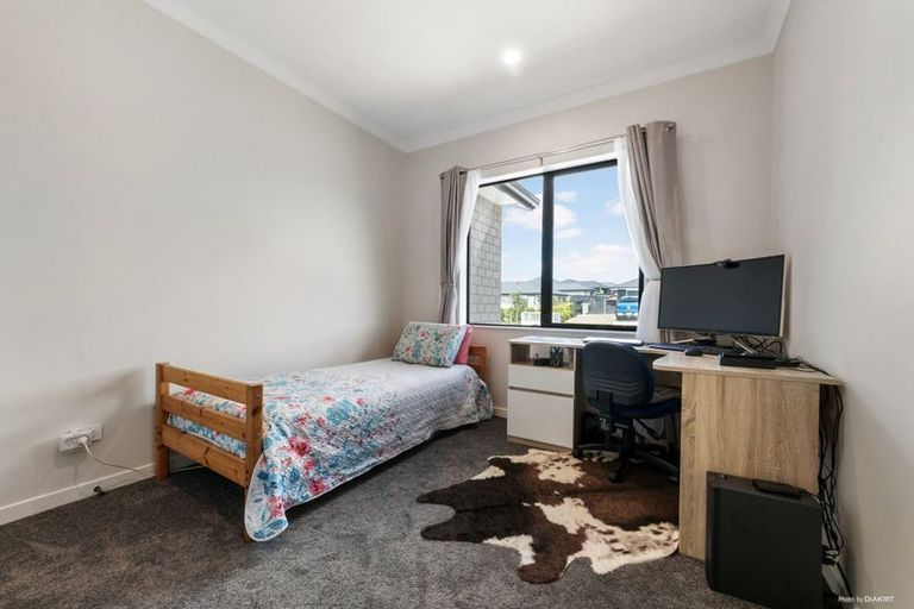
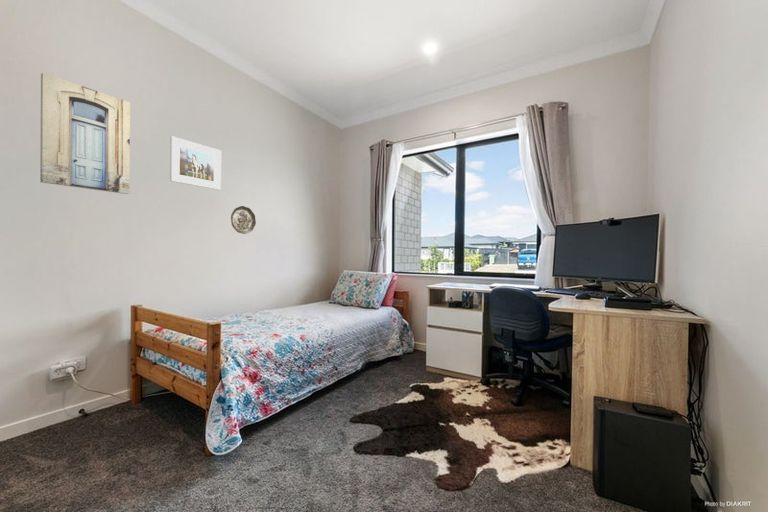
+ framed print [169,135,222,191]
+ decorative plate [230,205,257,235]
+ wall art [39,72,131,195]
